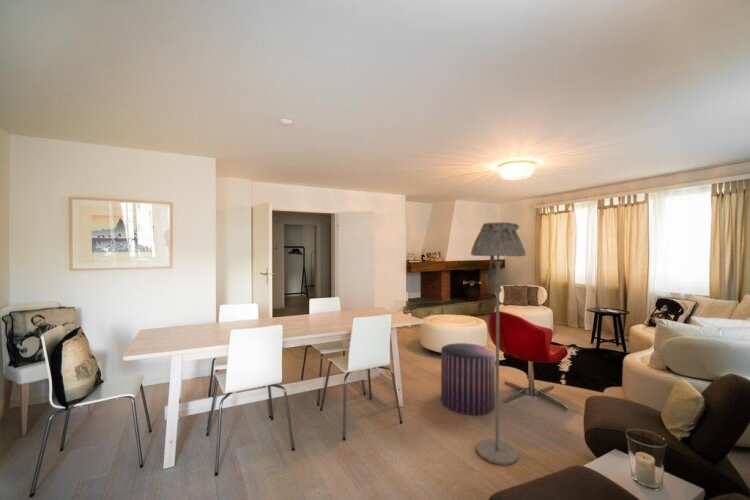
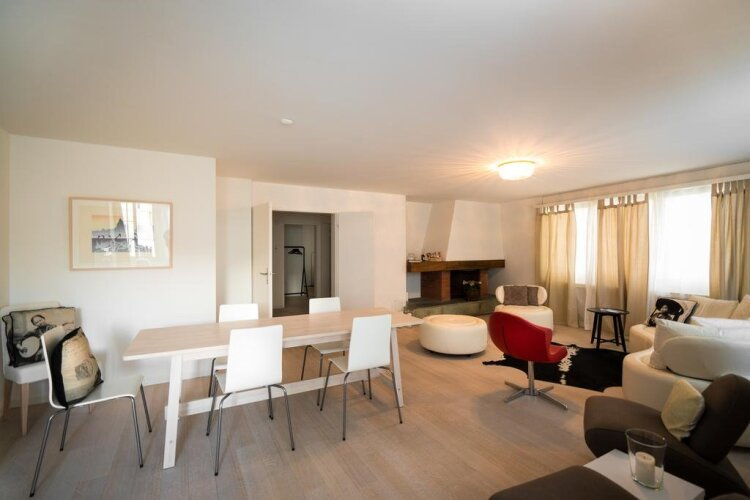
- pouf [440,342,496,416]
- floor lamp [470,221,527,466]
